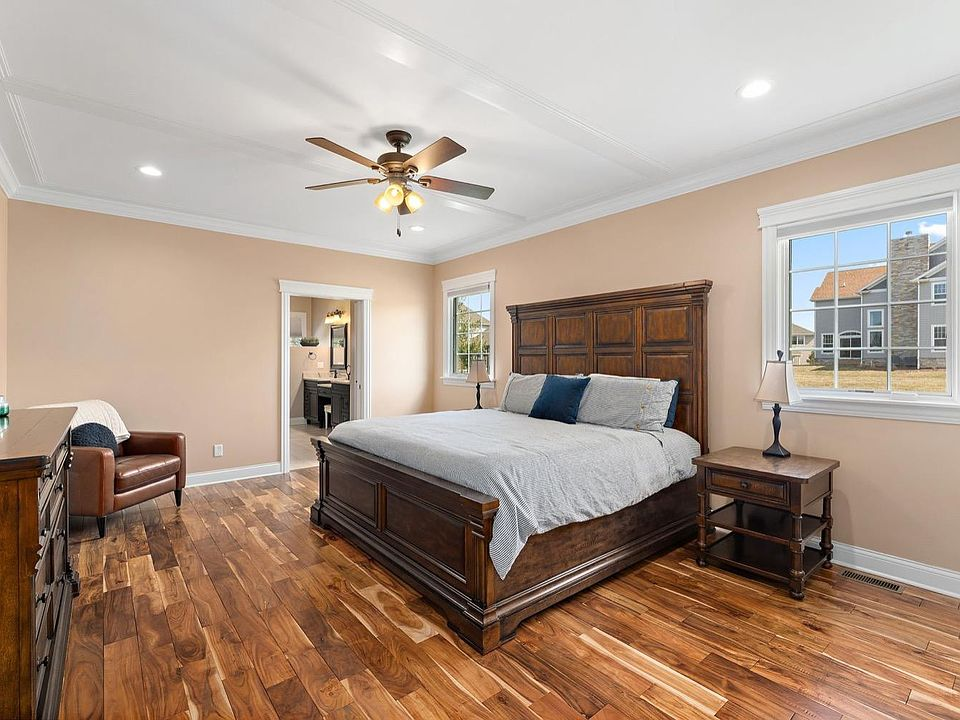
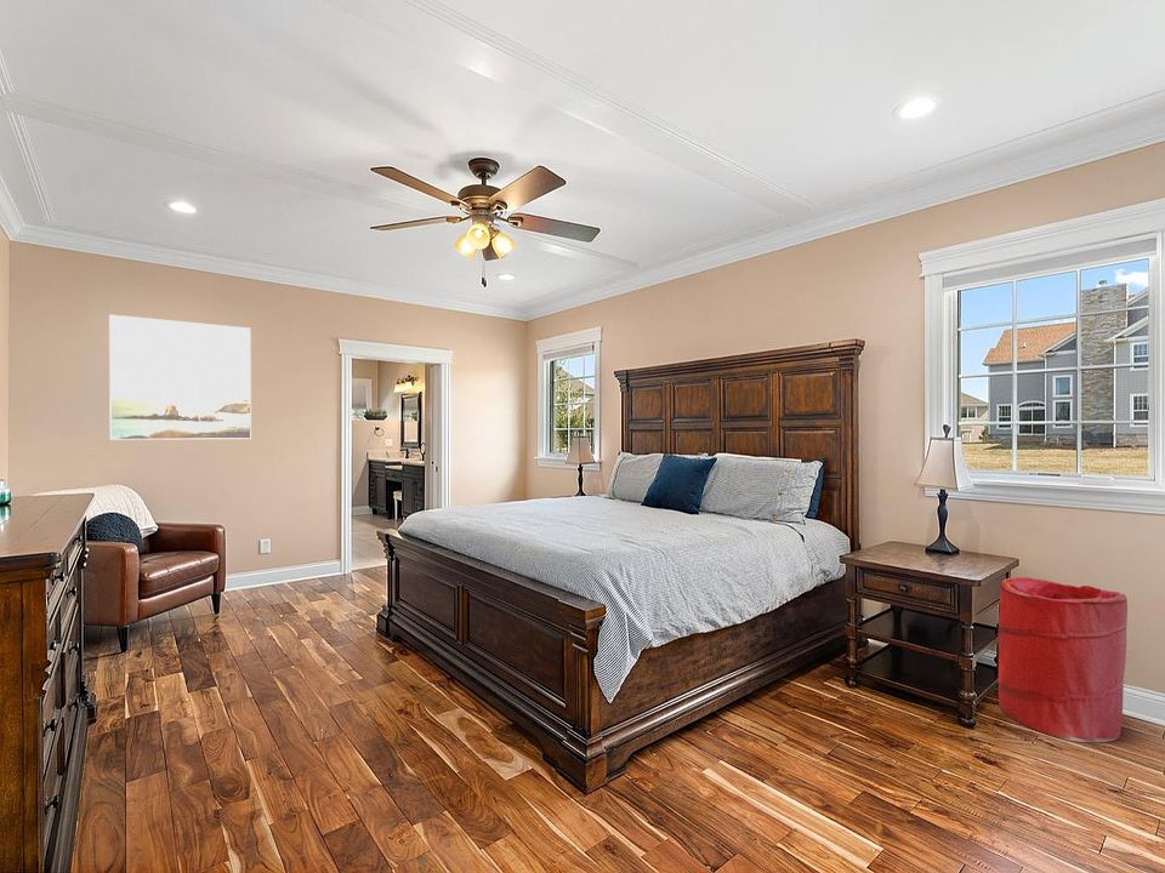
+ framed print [108,314,252,441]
+ laundry hamper [998,576,1129,743]
